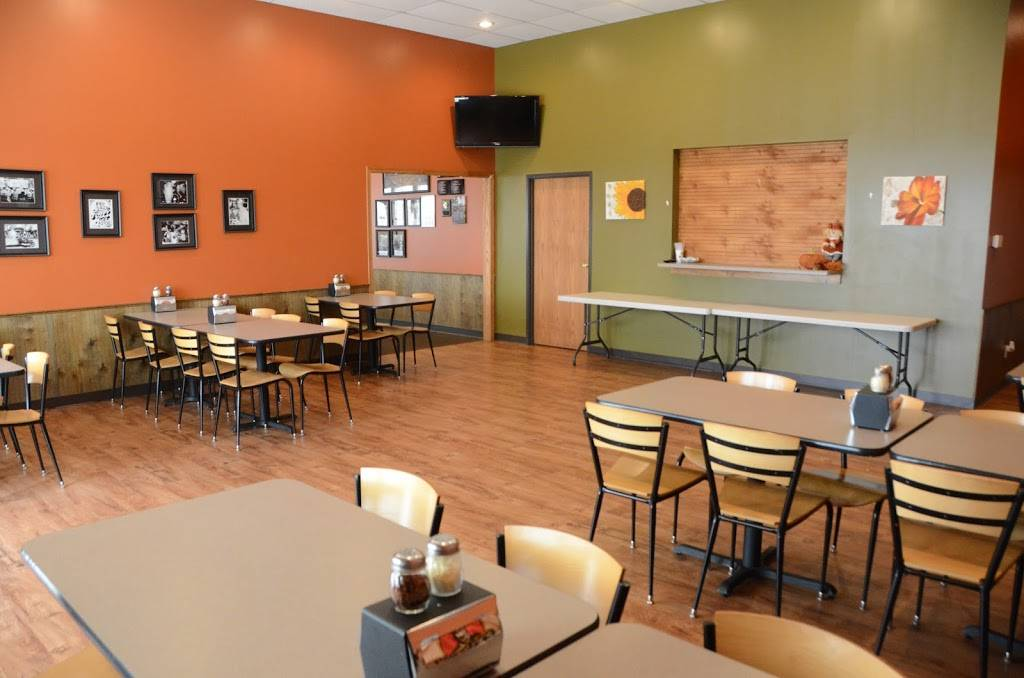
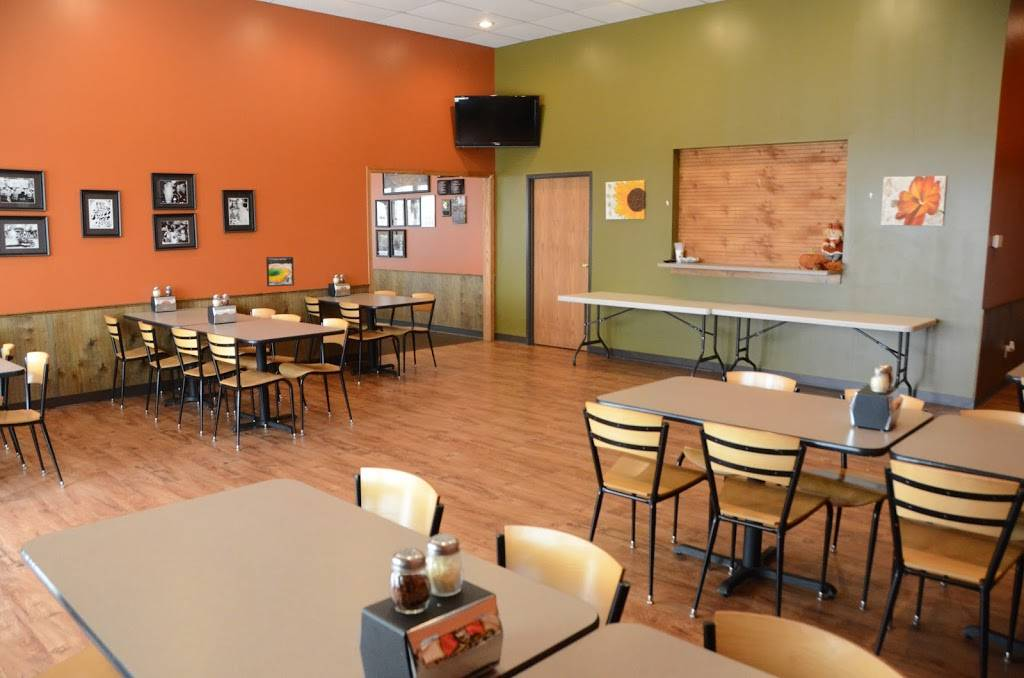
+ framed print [265,256,295,287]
